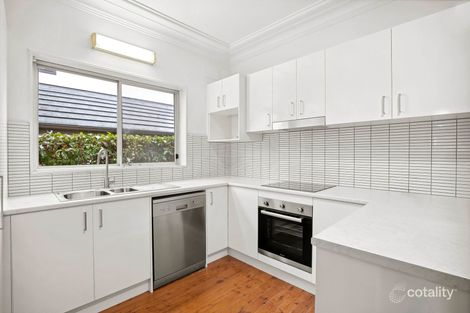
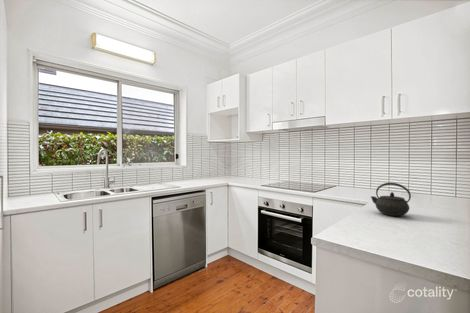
+ kettle [370,182,412,217]
